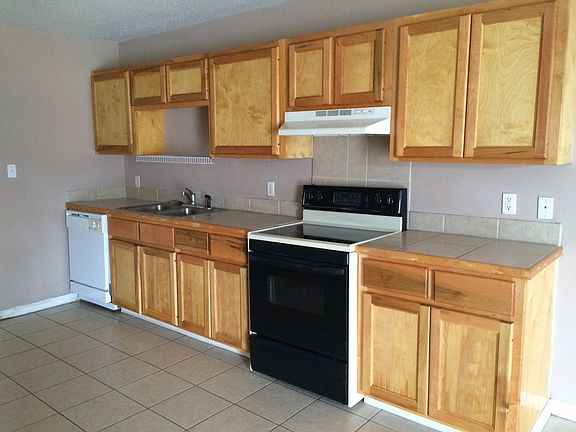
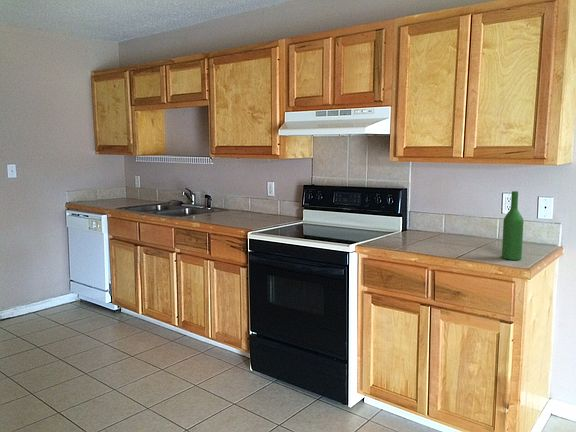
+ wine bottle [501,190,524,261]
